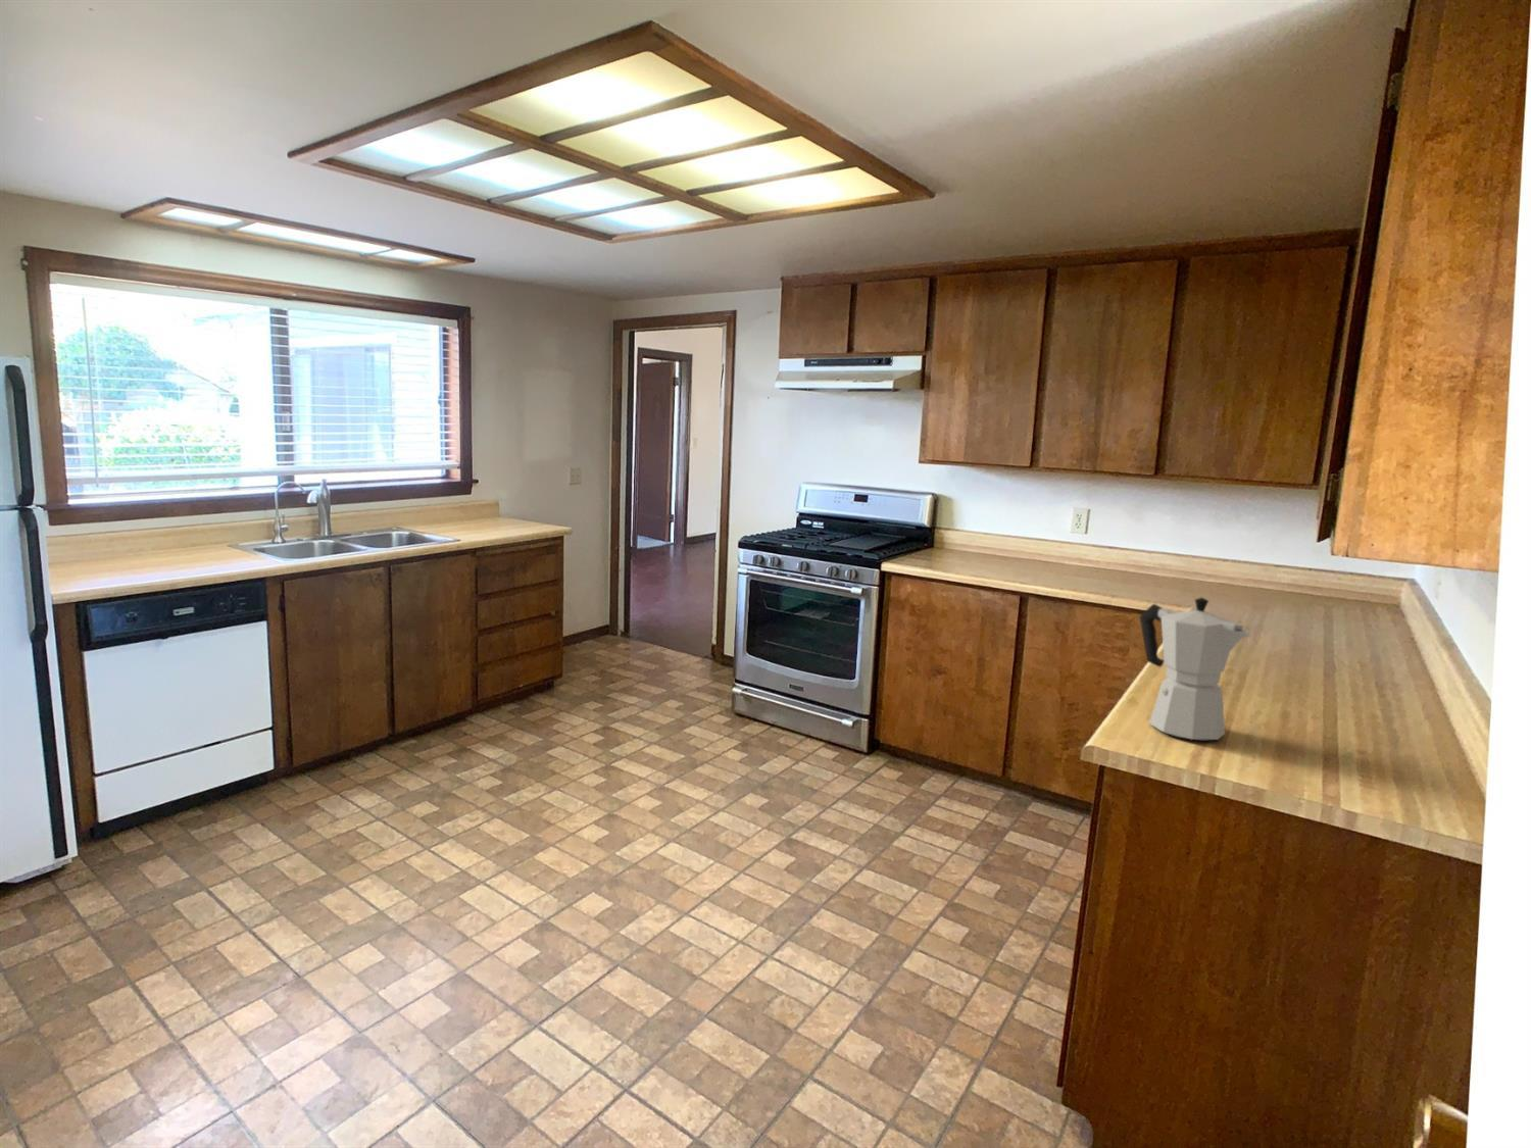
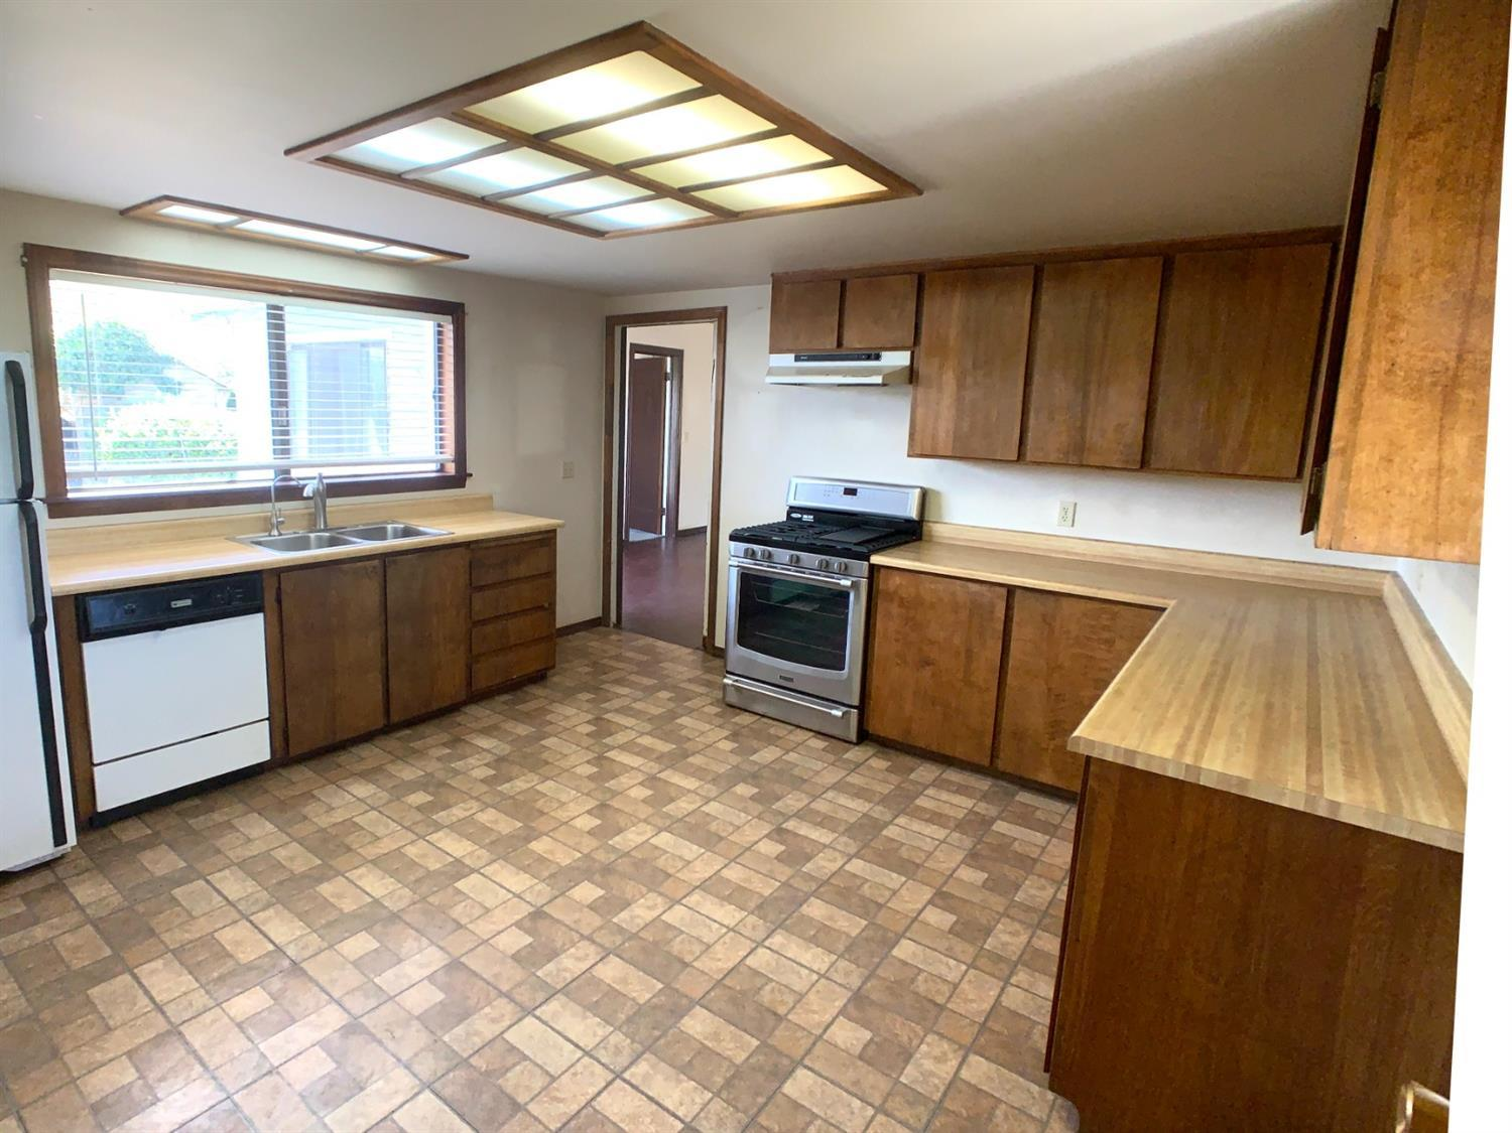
- moka pot [1139,597,1251,742]
